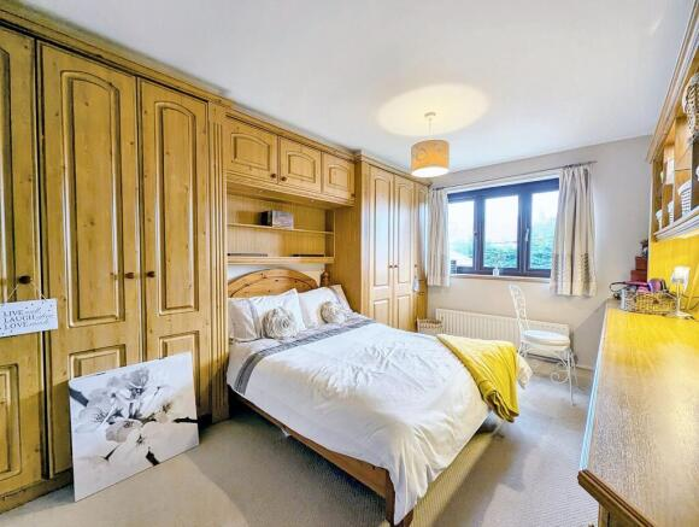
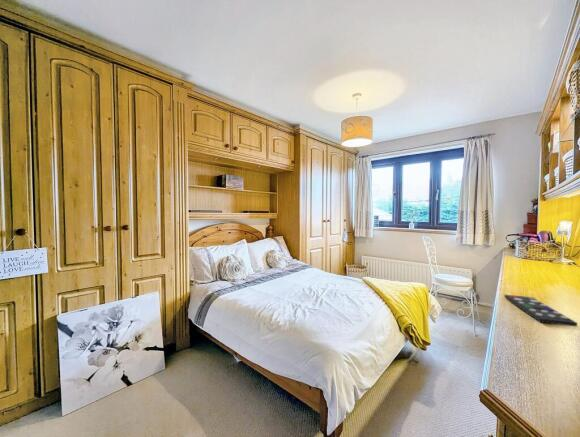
+ remote control [503,294,578,328]
